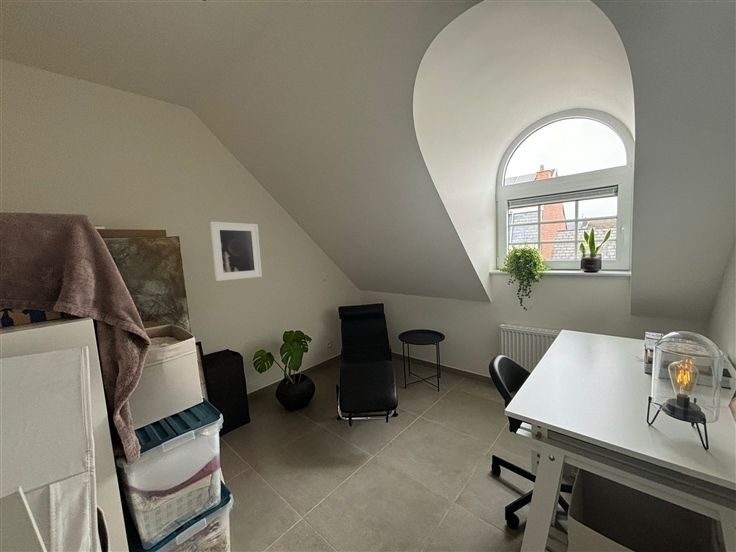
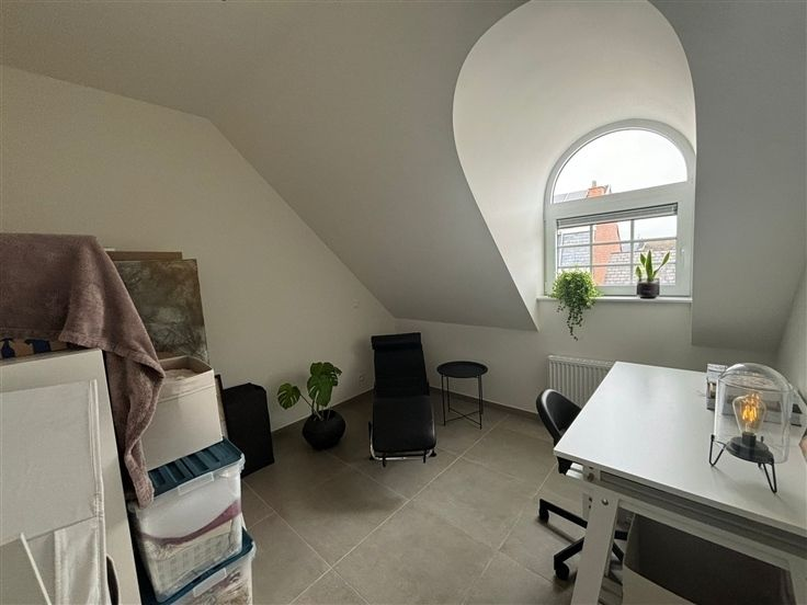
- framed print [209,221,263,282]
